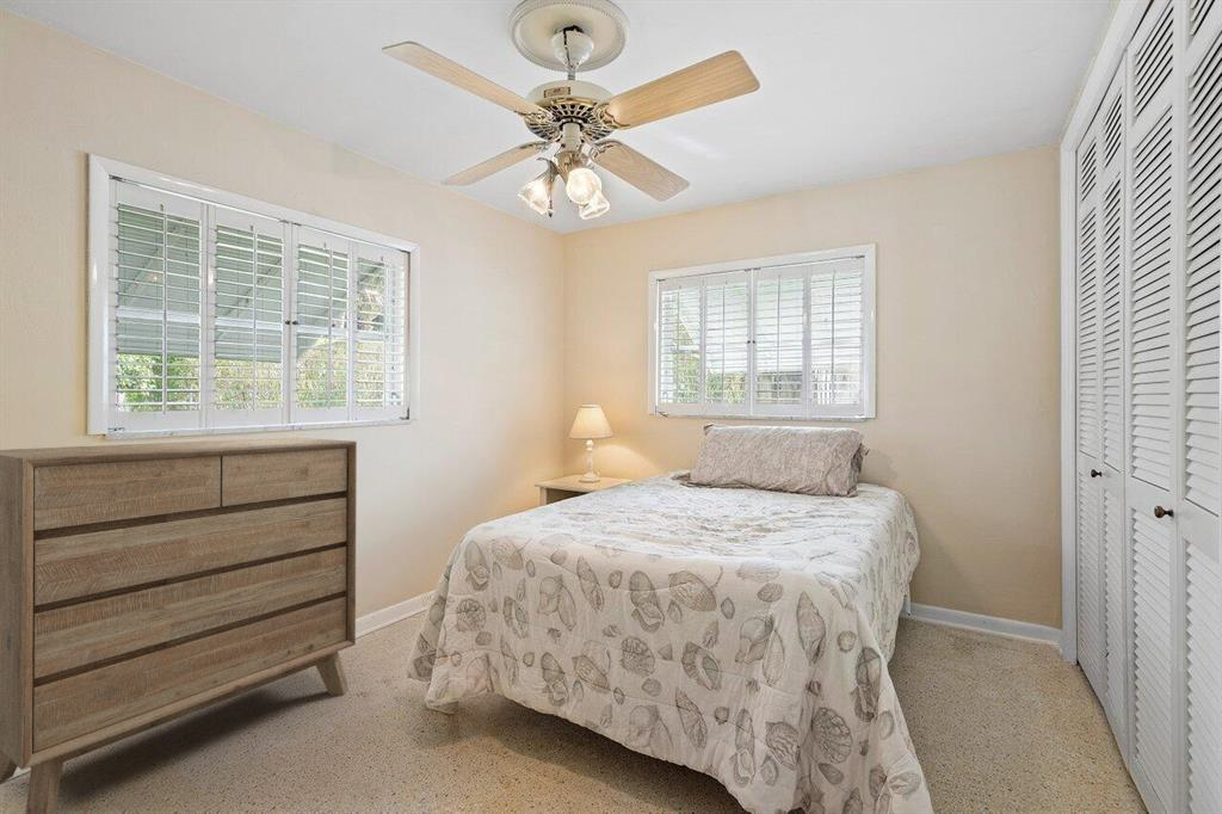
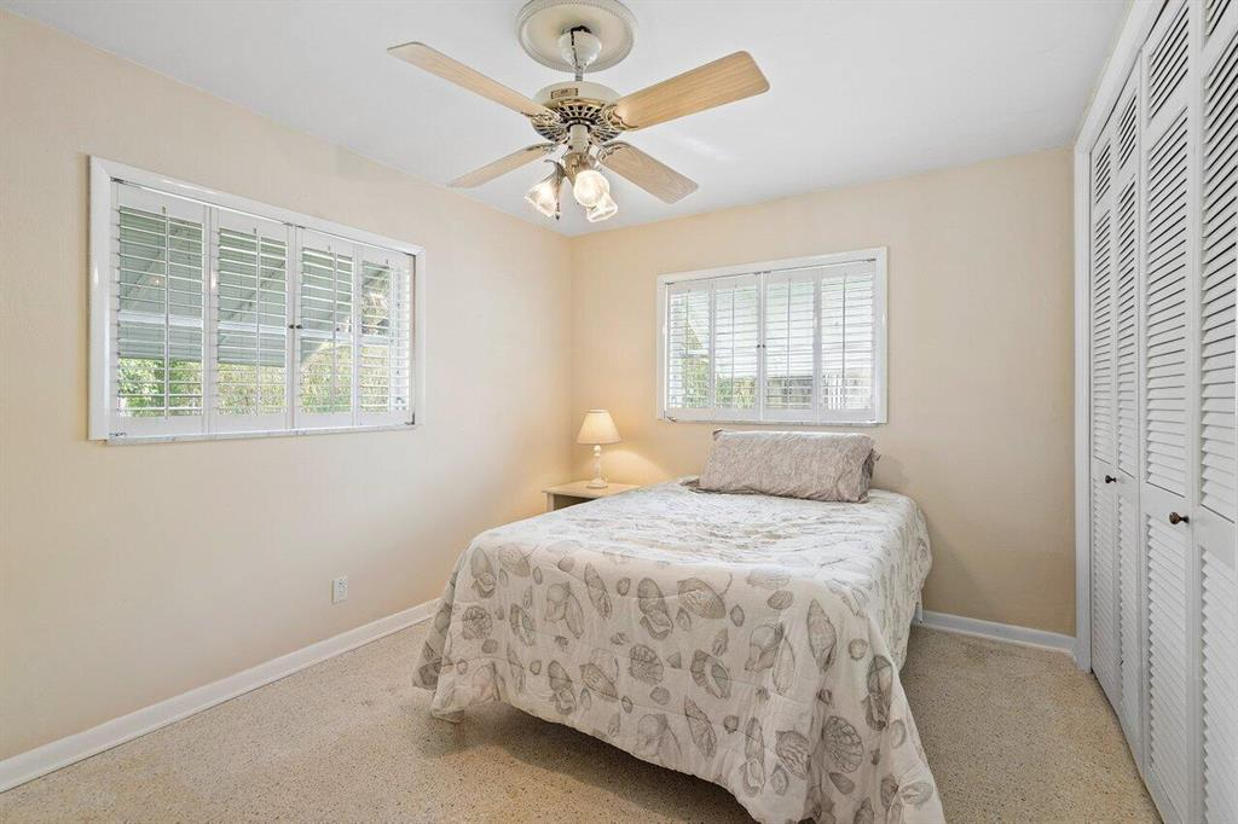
- dresser [0,437,358,814]
